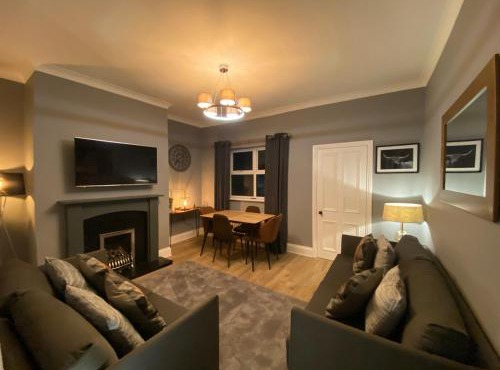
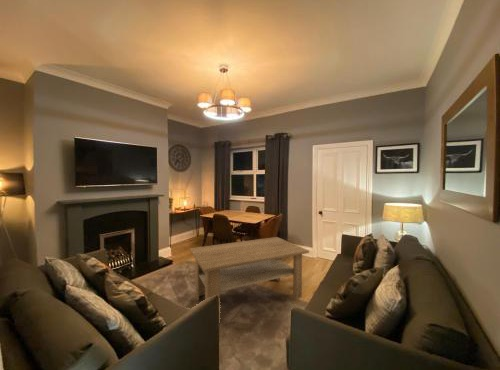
+ coffee table [189,236,310,302]
